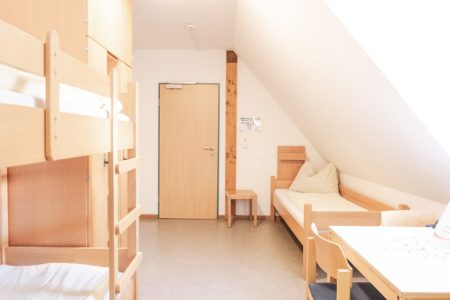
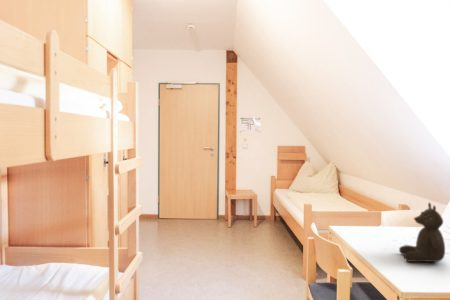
+ teddy bear [398,202,446,263]
